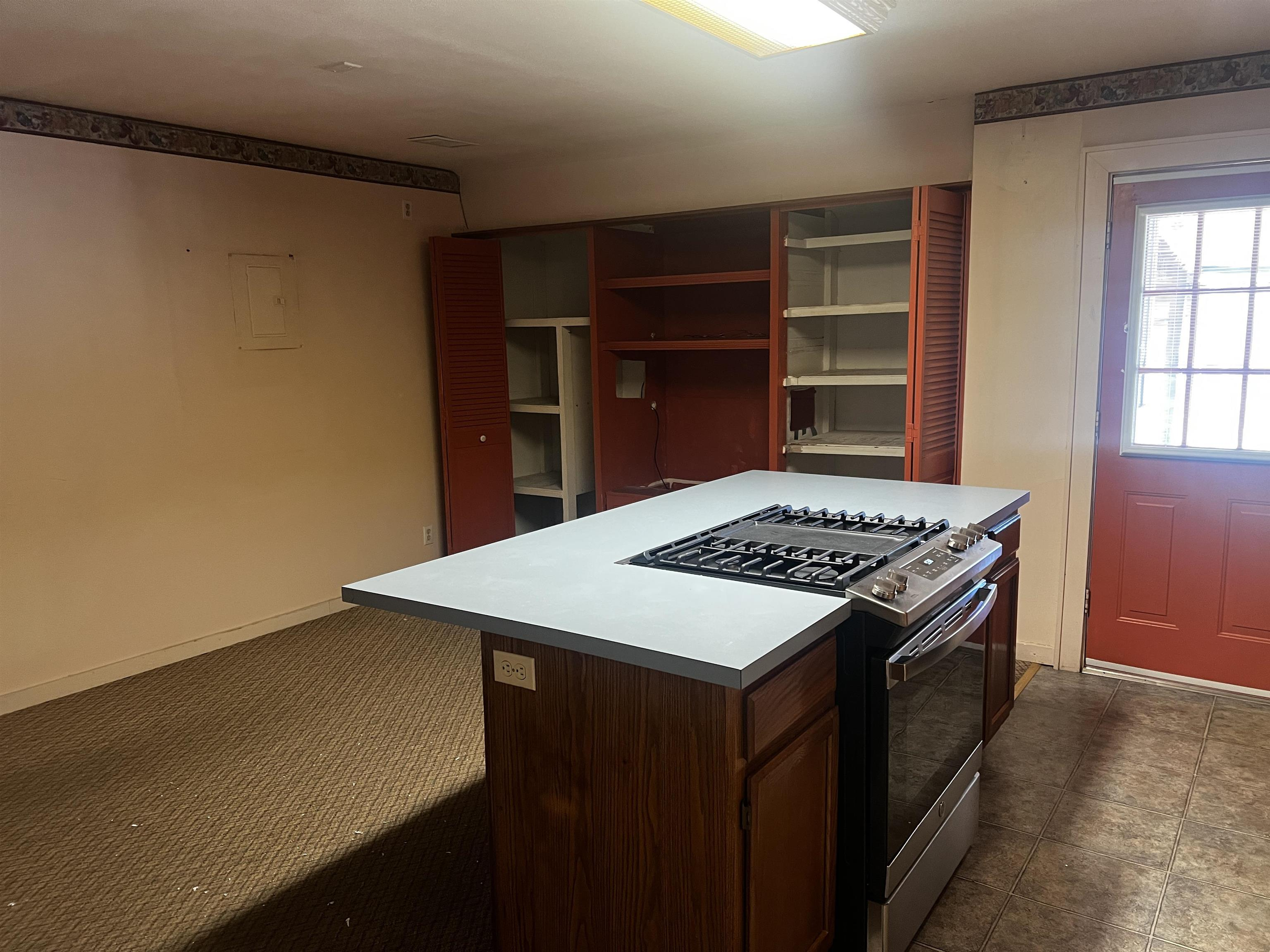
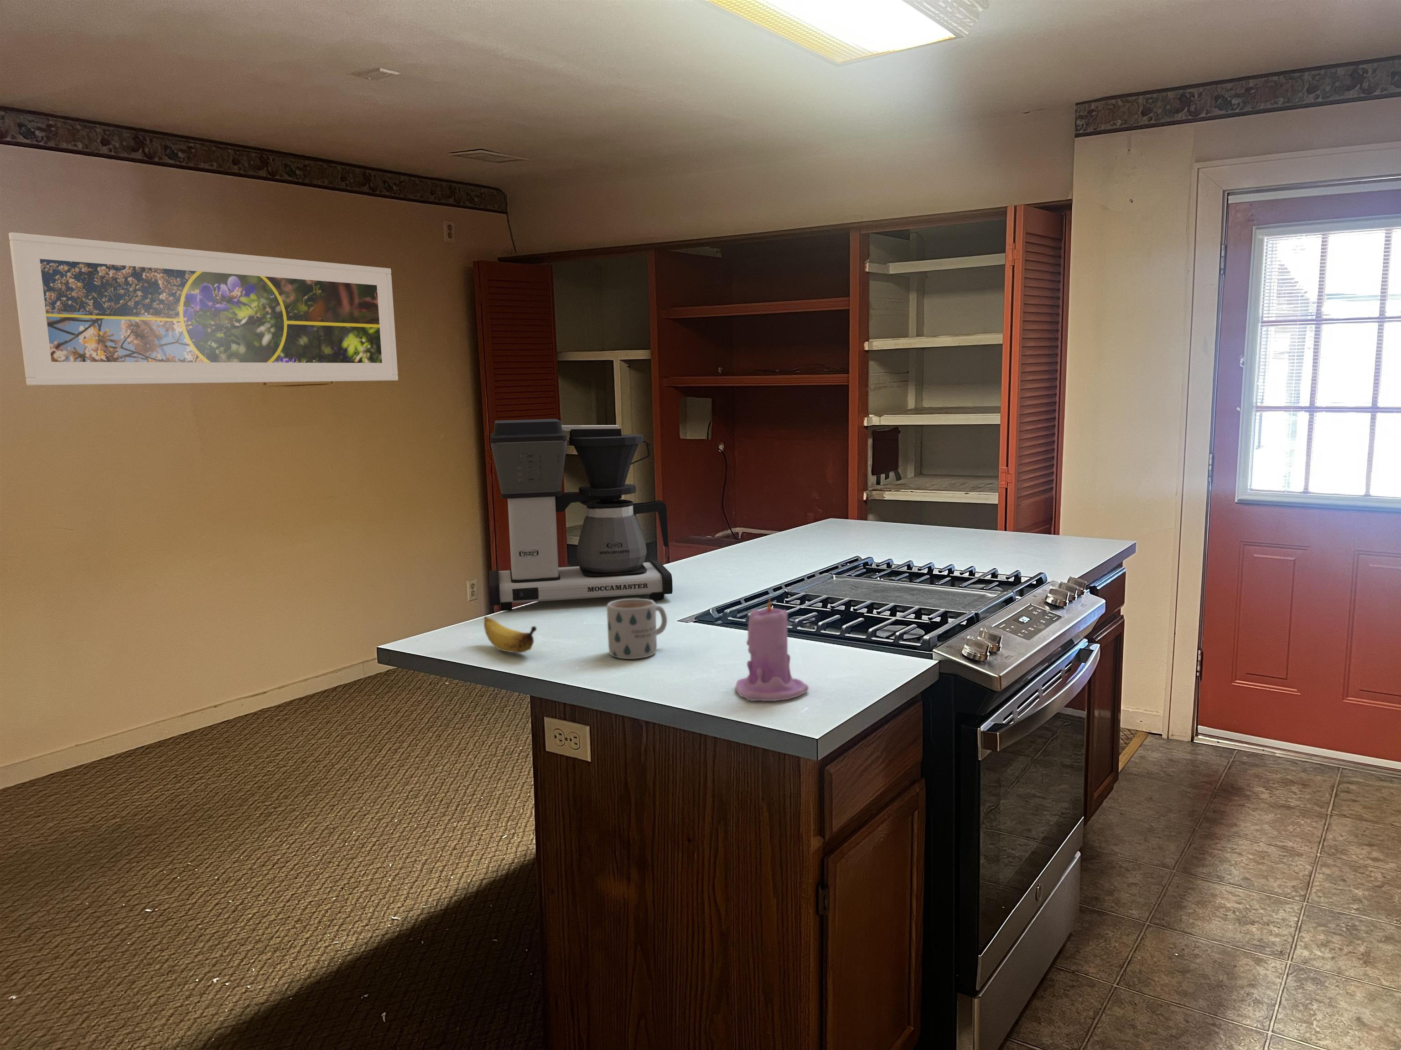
+ banana [483,615,537,654]
+ coffee maker [489,418,673,612]
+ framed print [8,232,398,386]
+ candle [735,596,809,701]
+ mug [607,598,667,660]
